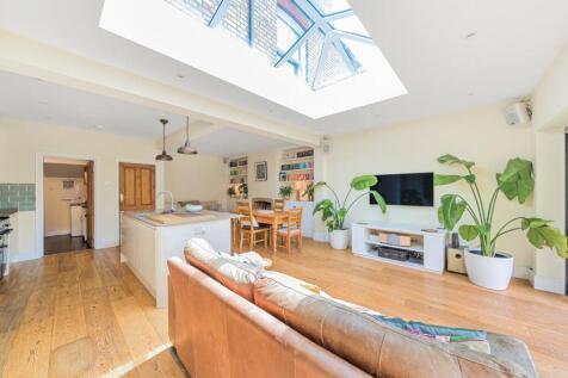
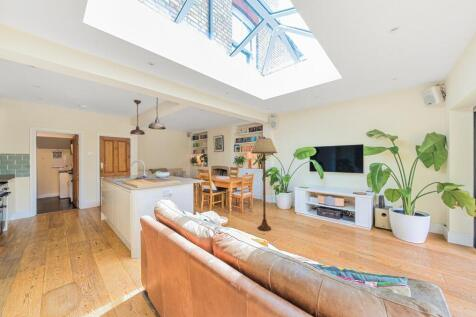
+ floor lamp [250,136,278,232]
